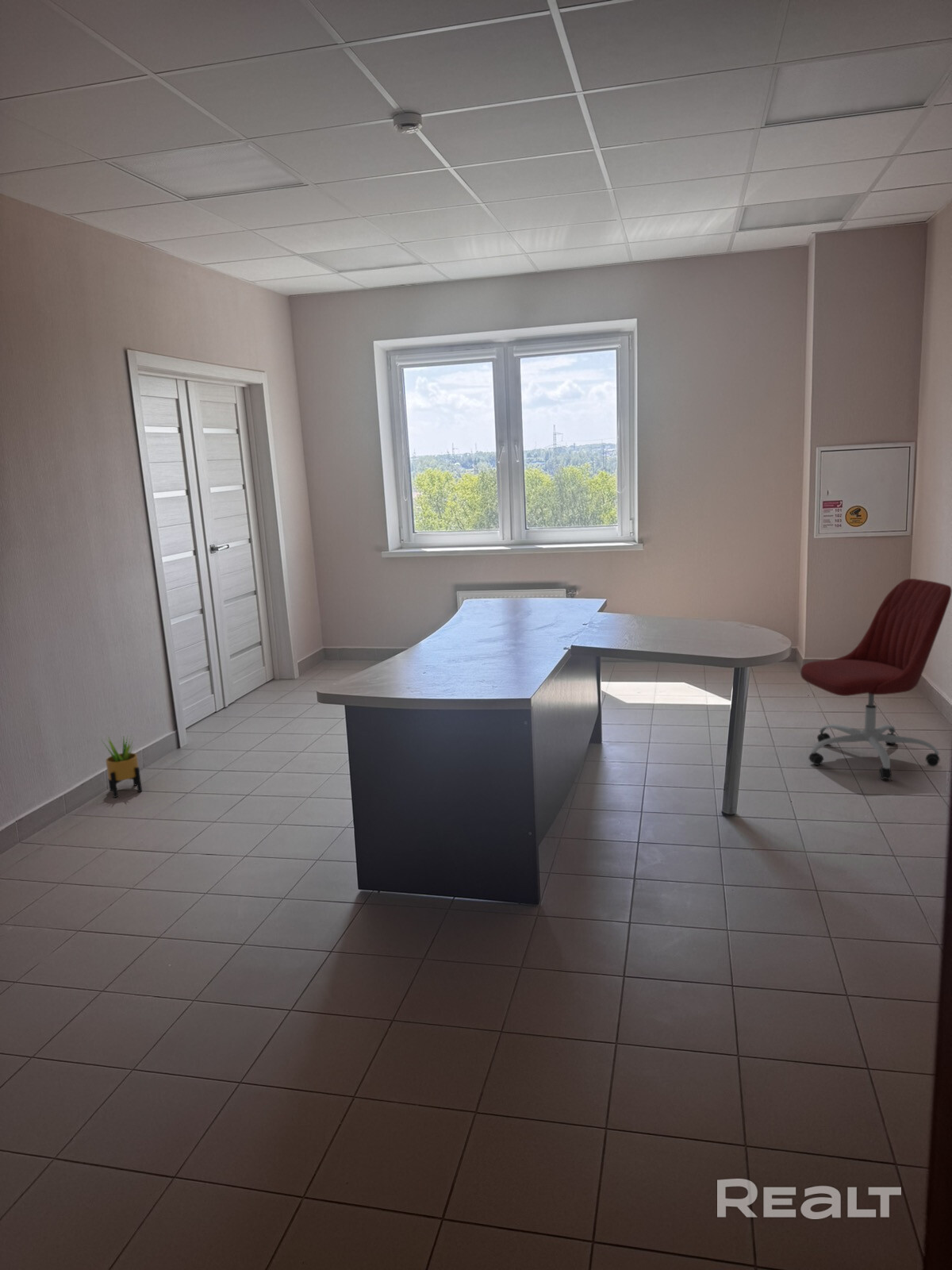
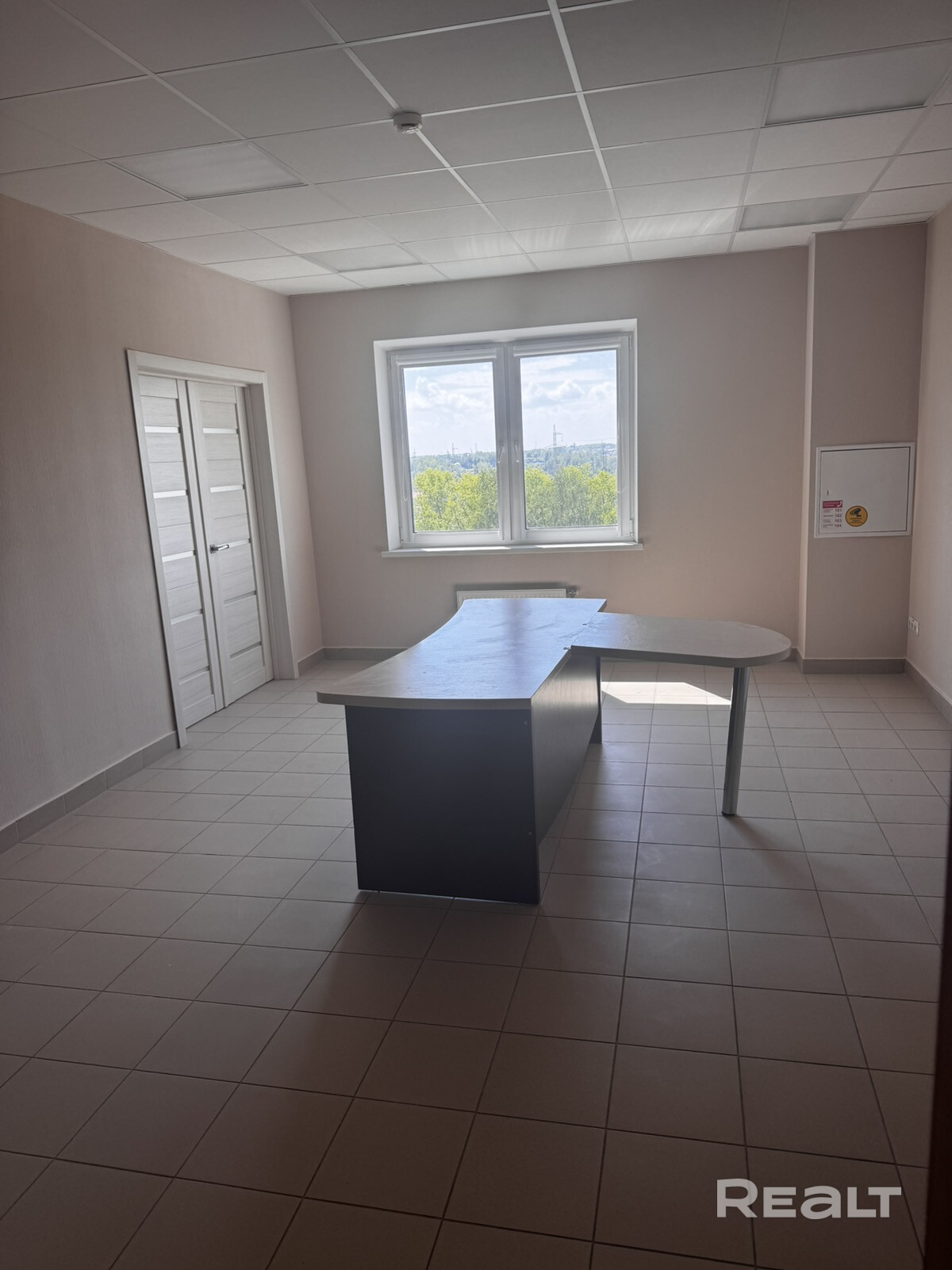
- potted plant [100,732,143,799]
- office chair [800,578,952,780]
